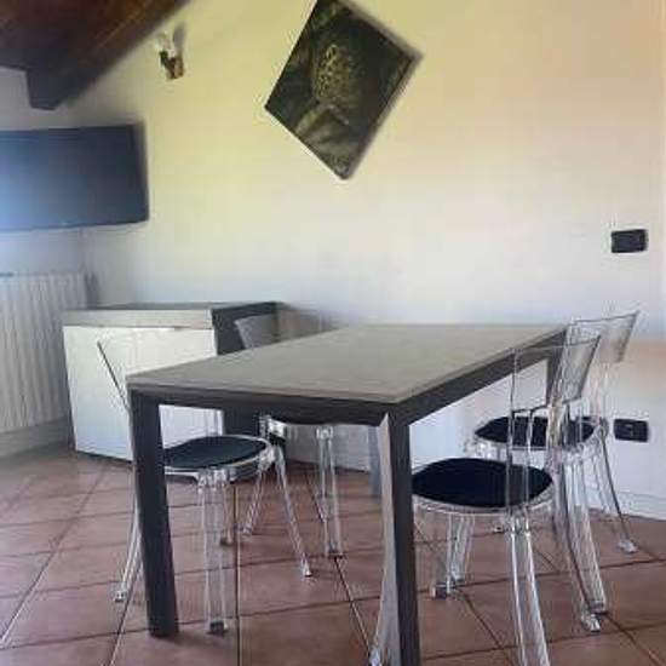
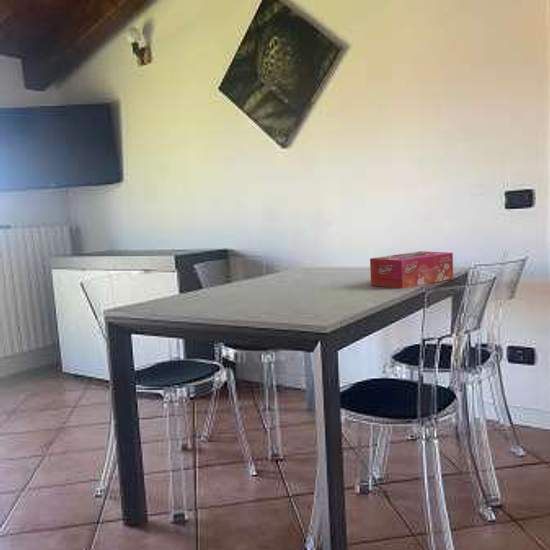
+ tissue box [369,250,454,289]
